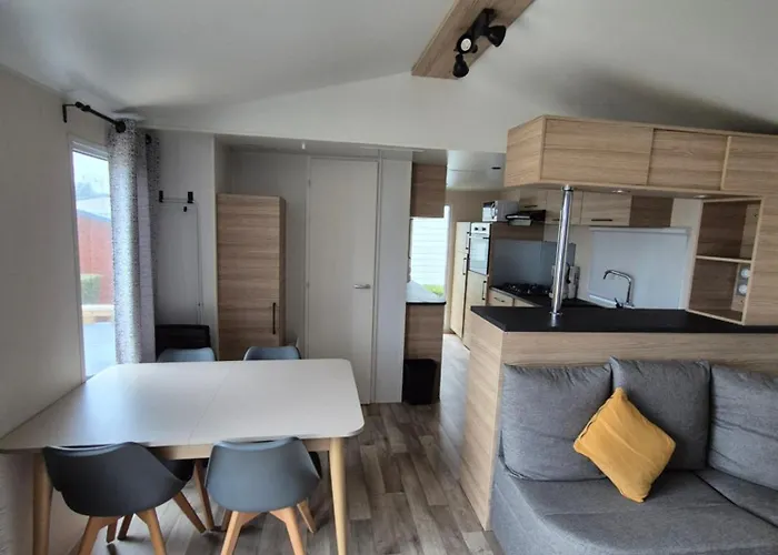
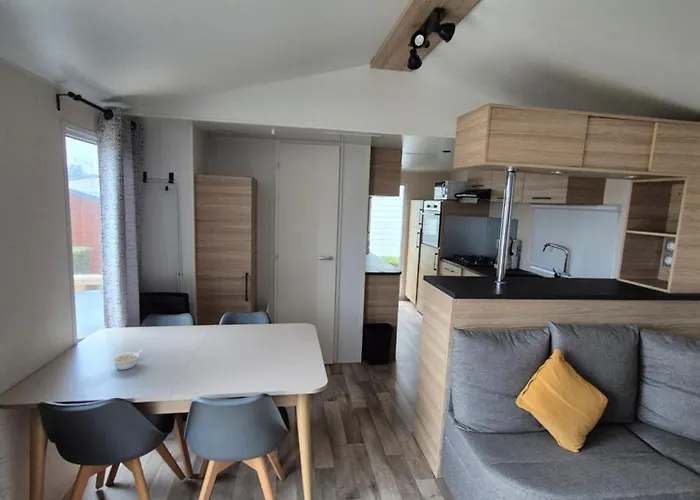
+ legume [111,349,143,371]
